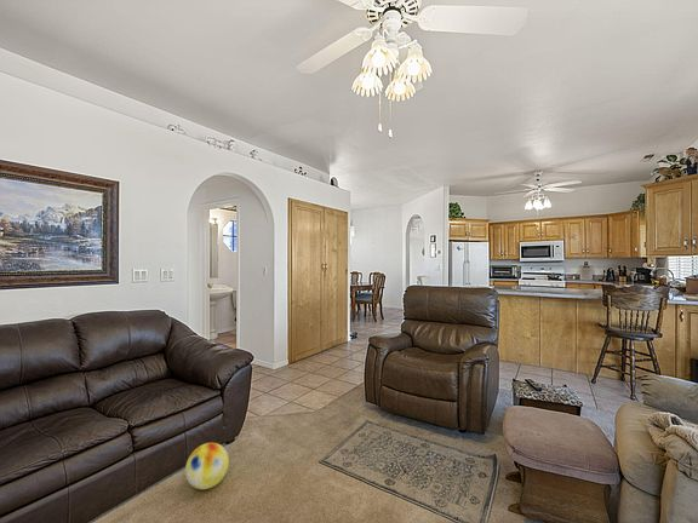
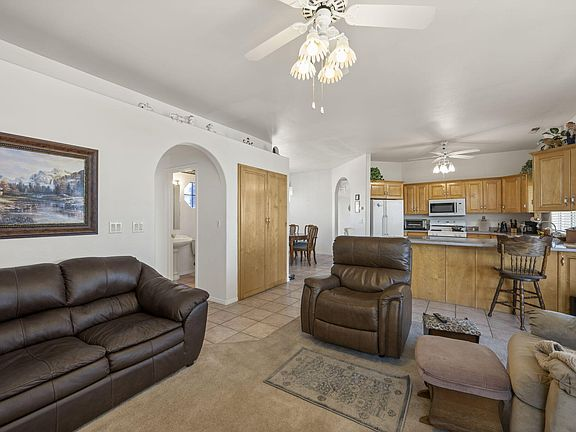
- ball [184,442,230,490]
